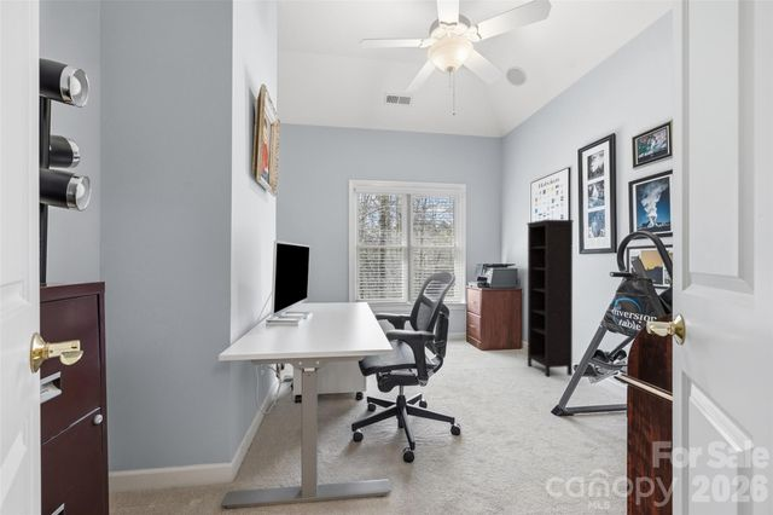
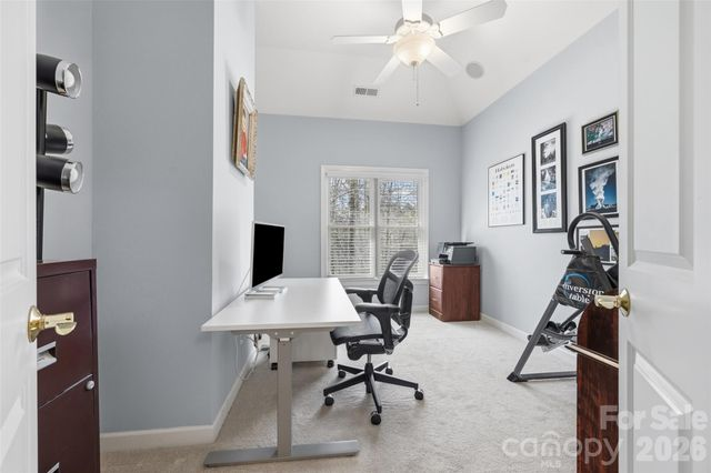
- bookcase [525,219,575,377]
